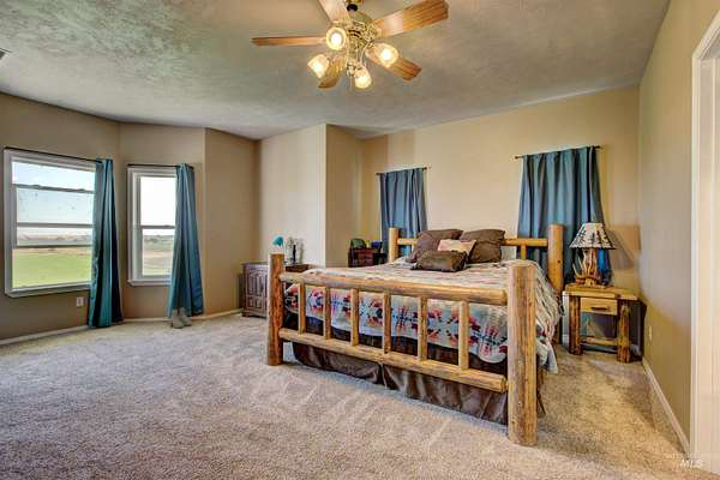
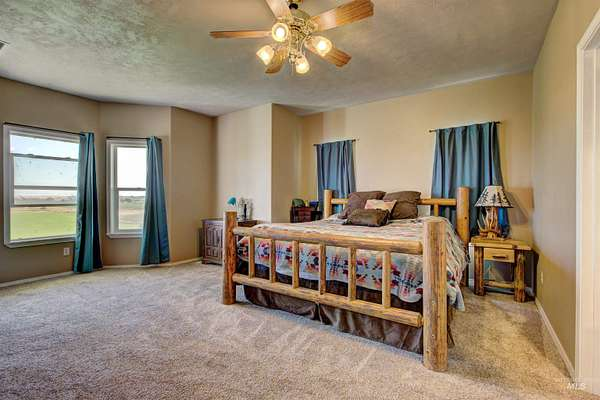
- boots [168,306,193,329]
